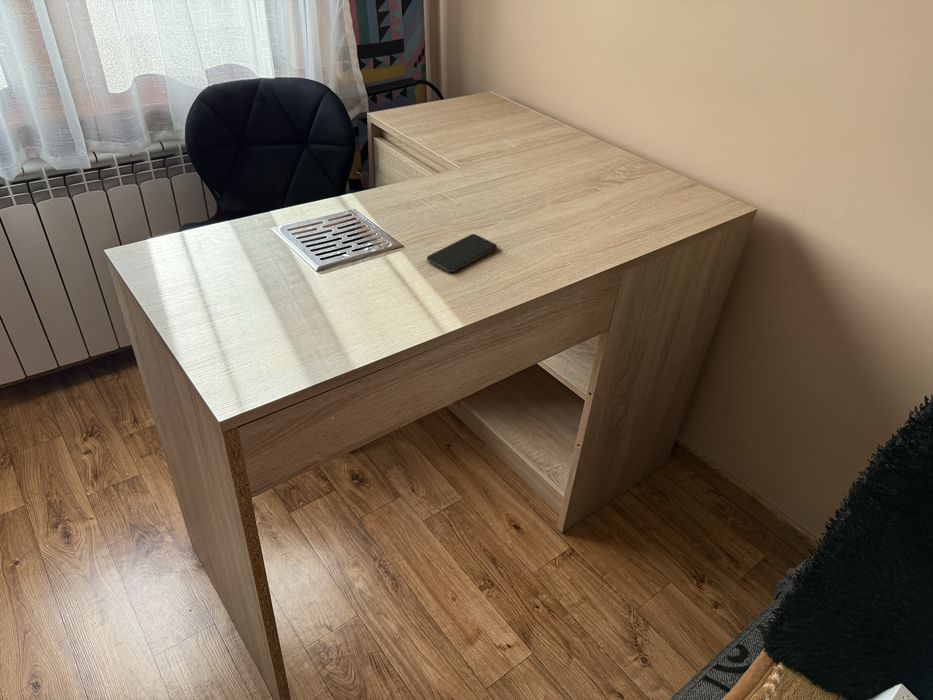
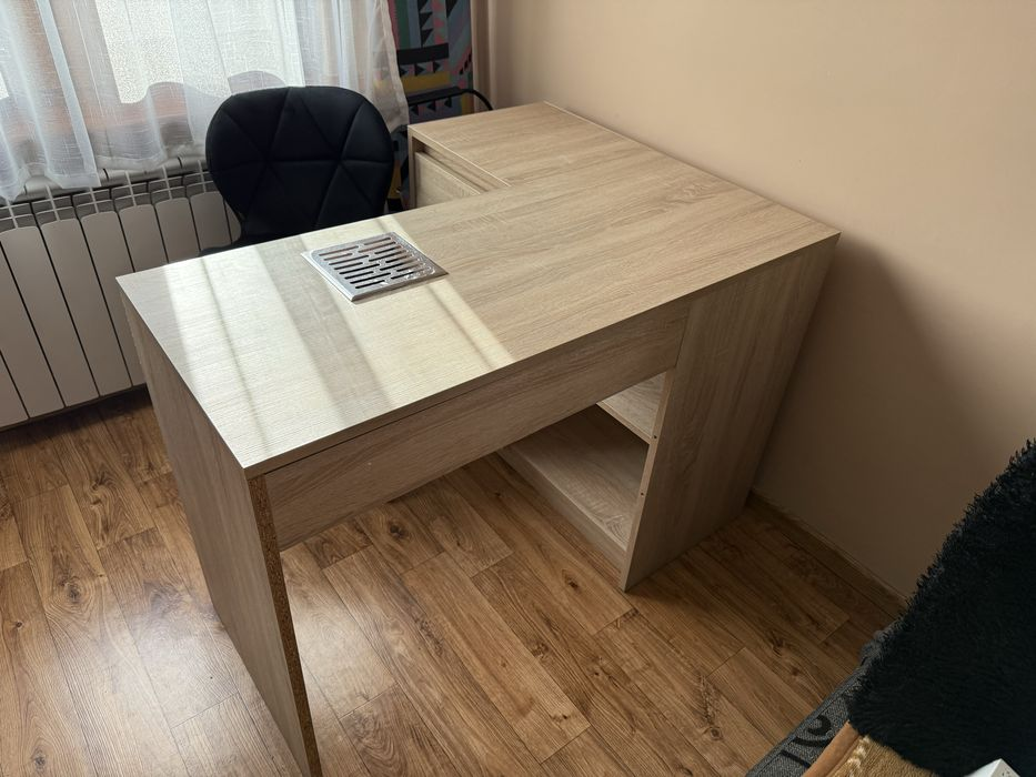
- smartphone [426,233,498,273]
